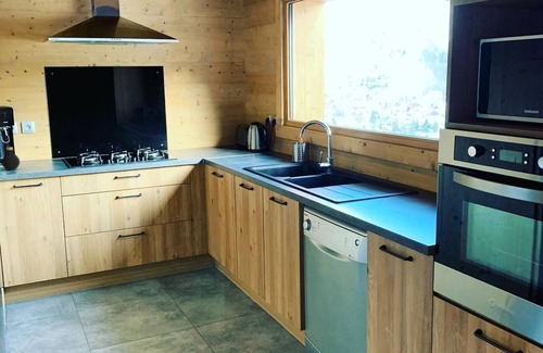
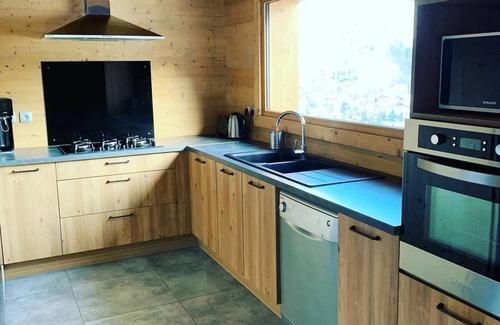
- bottle [0,146,21,172]
